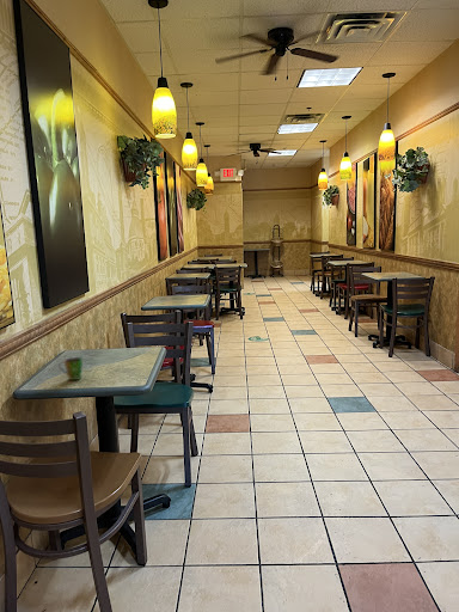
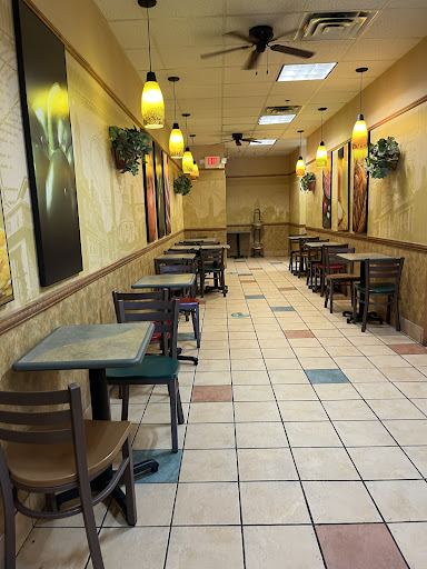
- cup [57,356,84,381]
